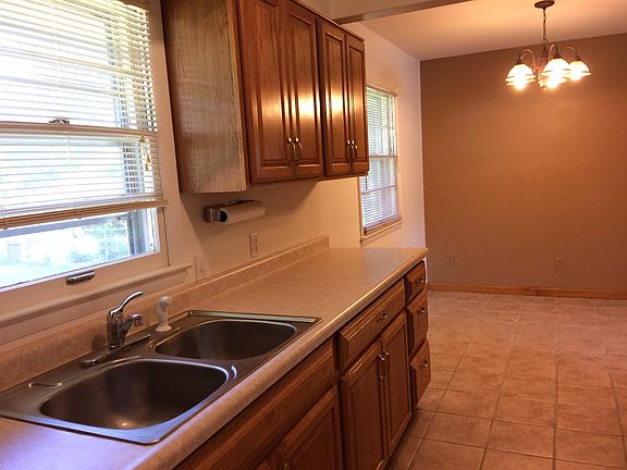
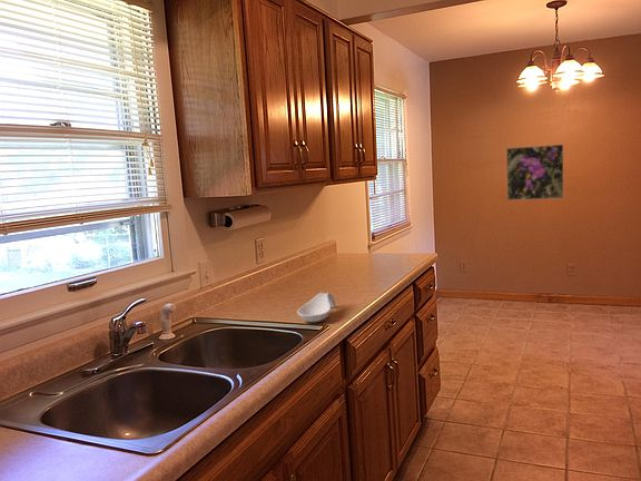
+ spoon rest [296,292,337,323]
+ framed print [505,144,564,202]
